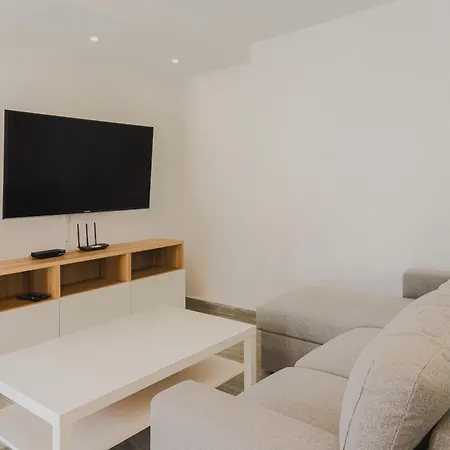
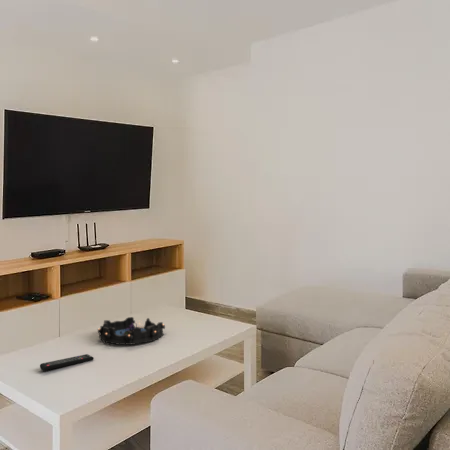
+ remote control [39,353,95,372]
+ decorative bowl [97,316,166,346]
